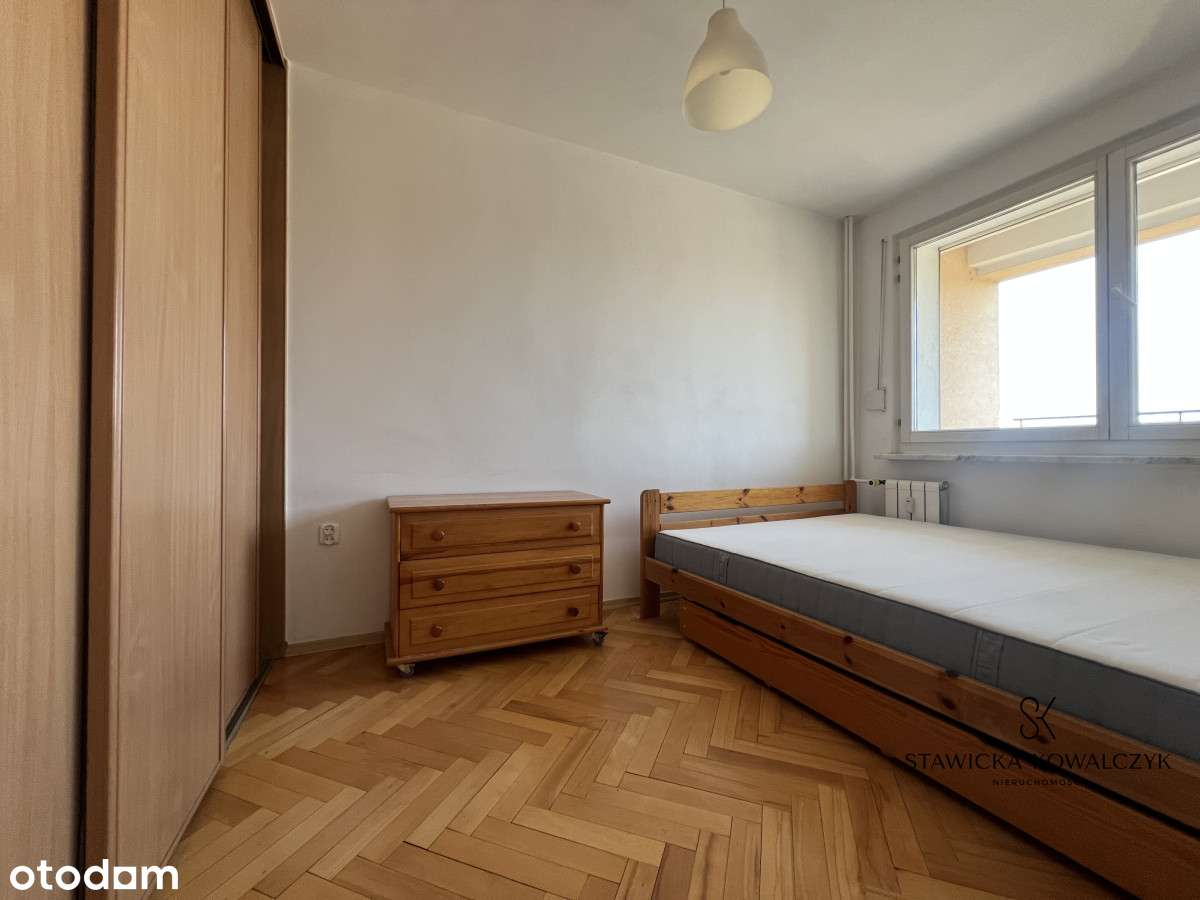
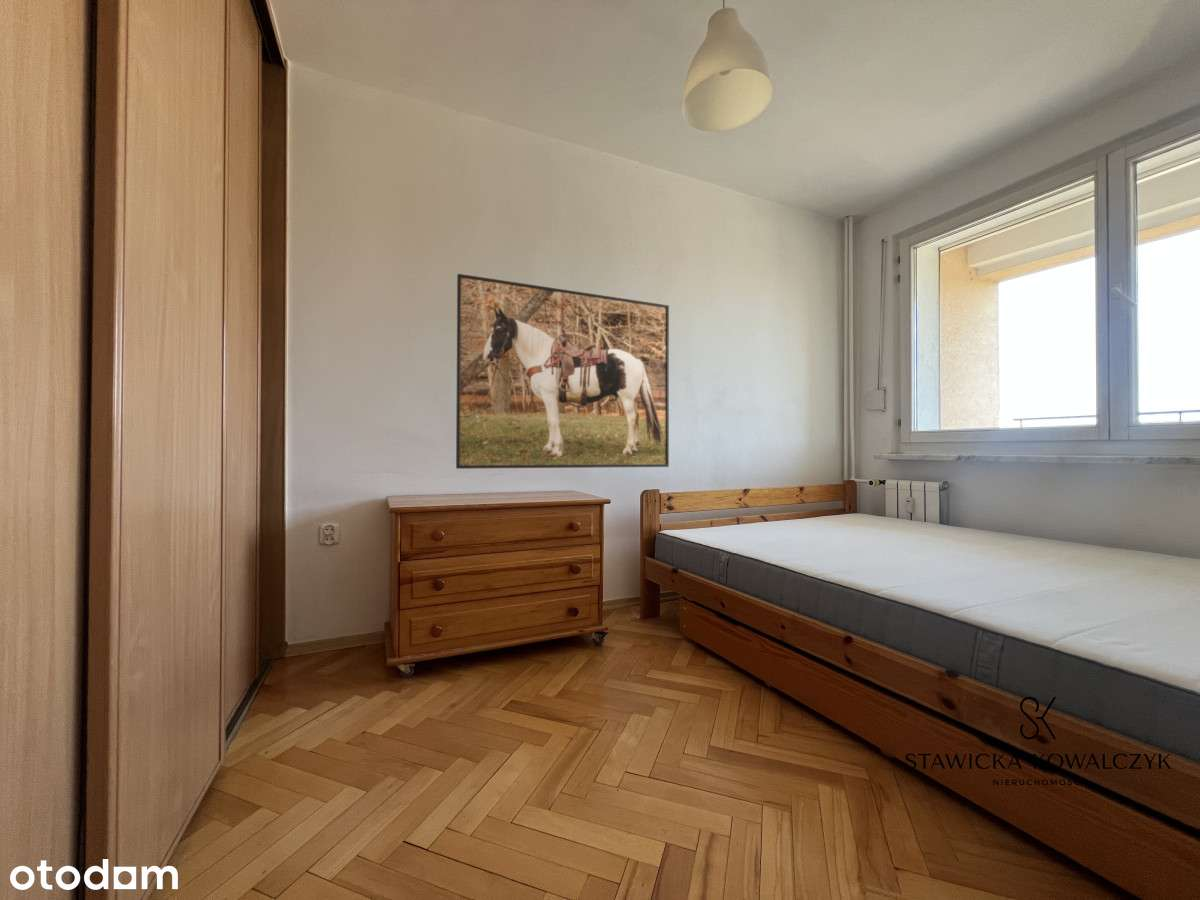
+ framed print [455,273,670,470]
